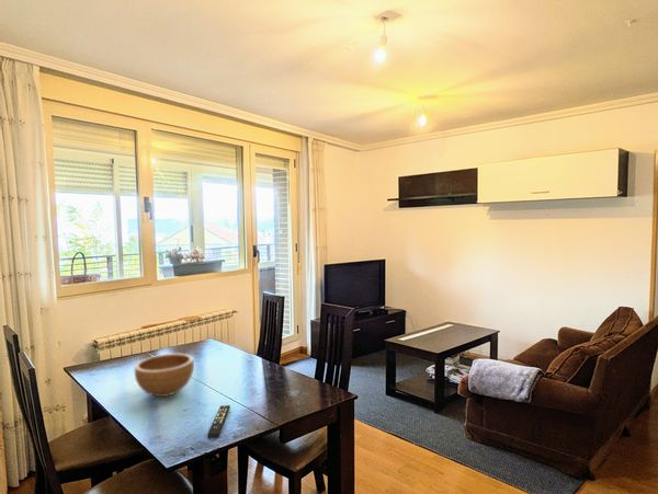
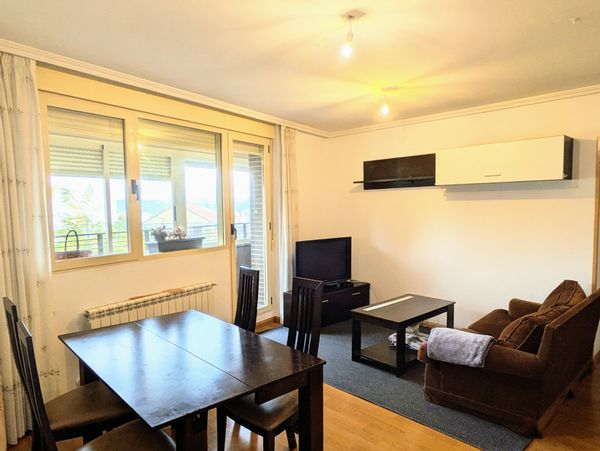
- bowl [134,353,195,398]
- remote control [207,404,231,439]
